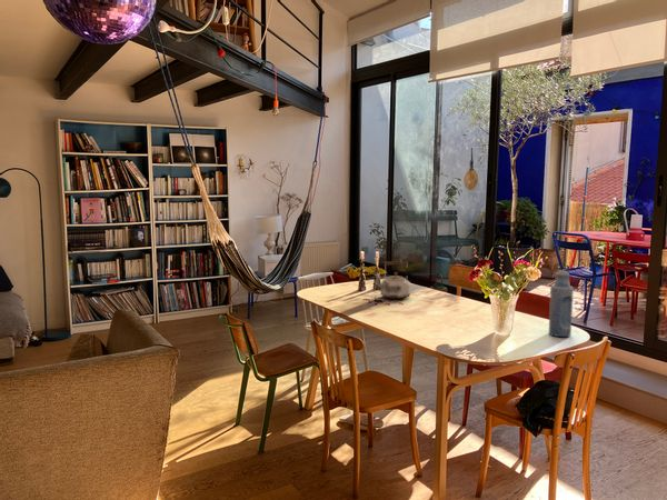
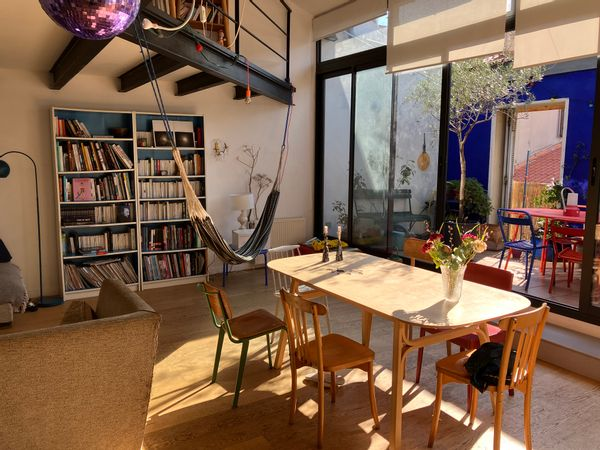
- kettle [374,260,411,300]
- bottle [548,270,575,338]
